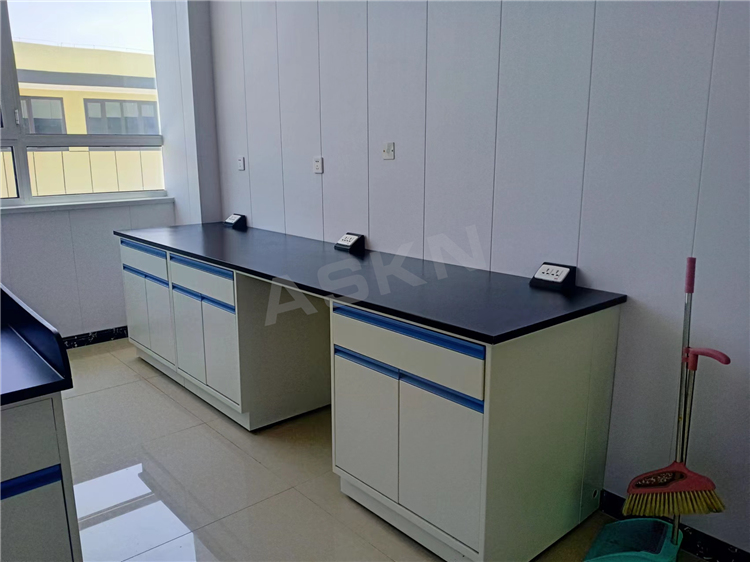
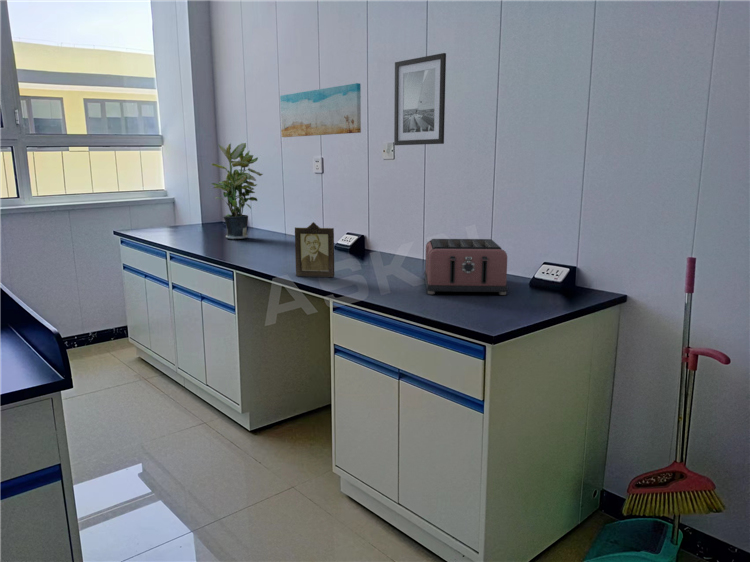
+ toaster [423,238,509,296]
+ wall art [393,52,447,146]
+ potted plant [210,142,264,240]
+ photo frame [294,221,335,278]
+ wall art [279,82,362,138]
